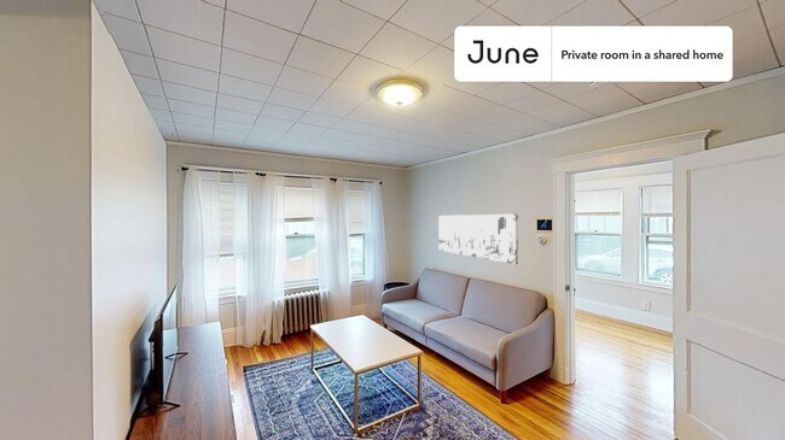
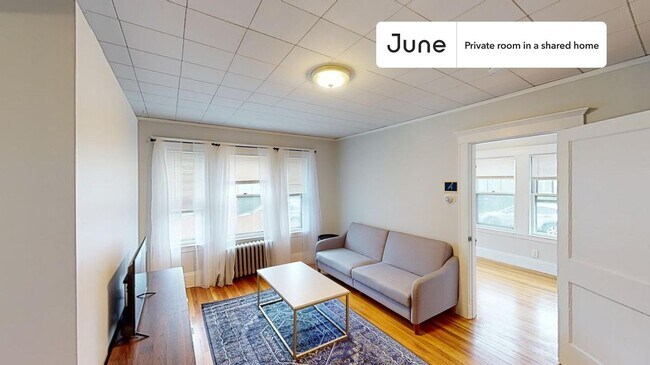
- wall art [438,213,519,265]
